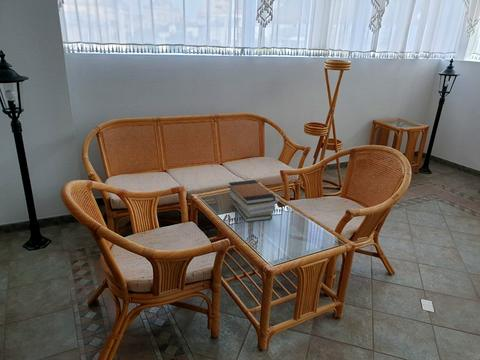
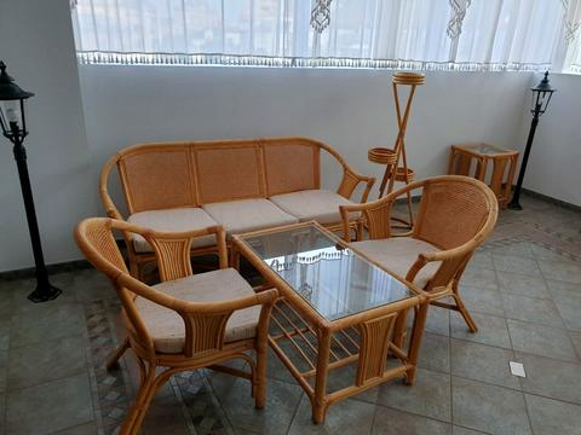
- book stack [227,179,276,223]
